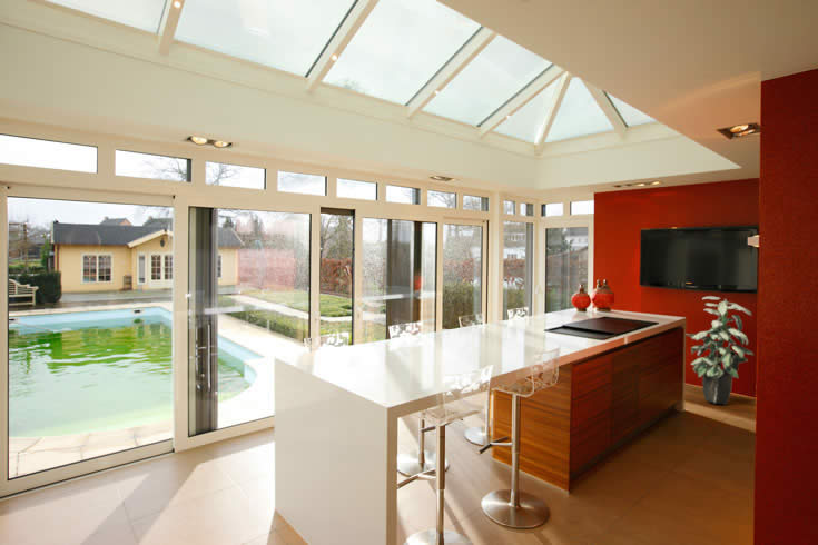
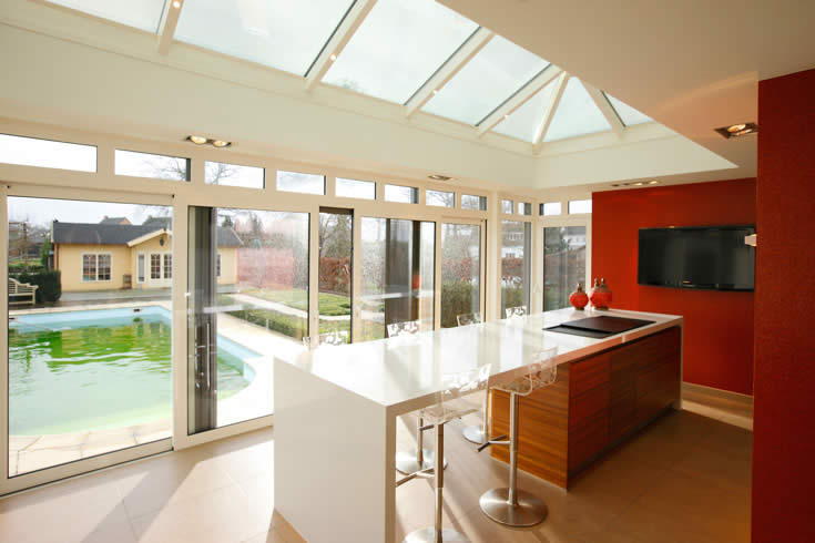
- indoor plant [684,295,755,406]
